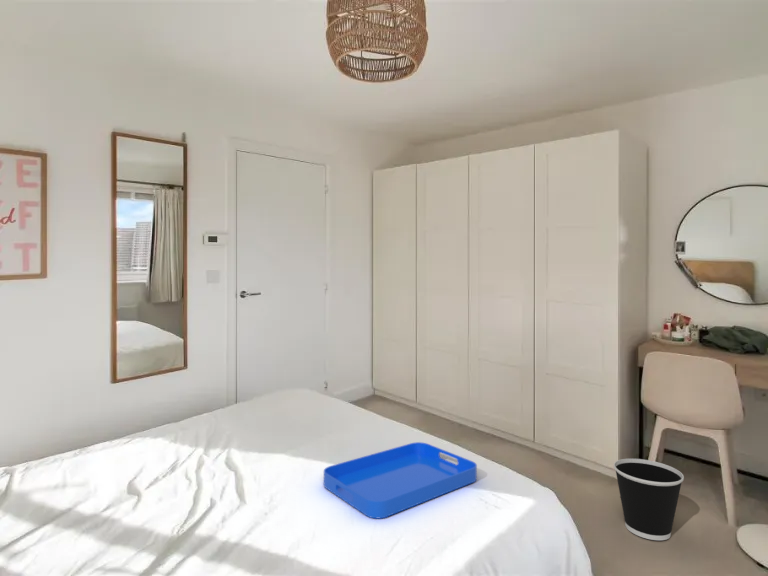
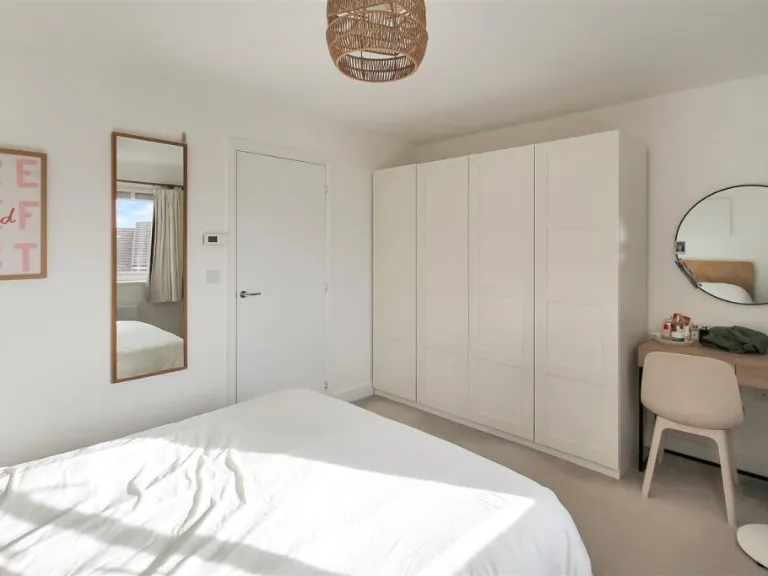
- serving tray [323,441,478,519]
- wastebasket [613,458,685,541]
